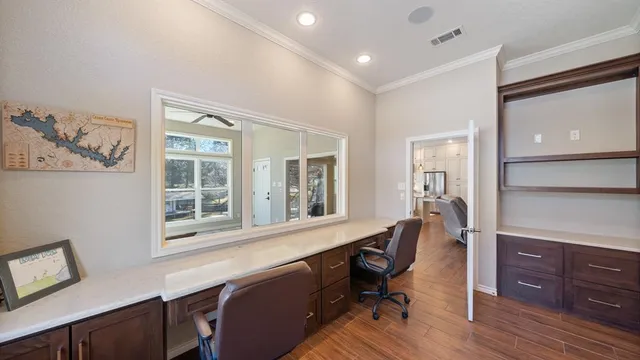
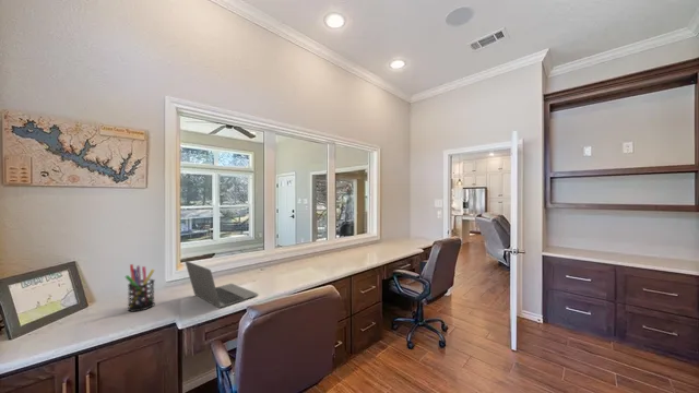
+ laptop [183,260,259,309]
+ pen holder [125,263,156,313]
